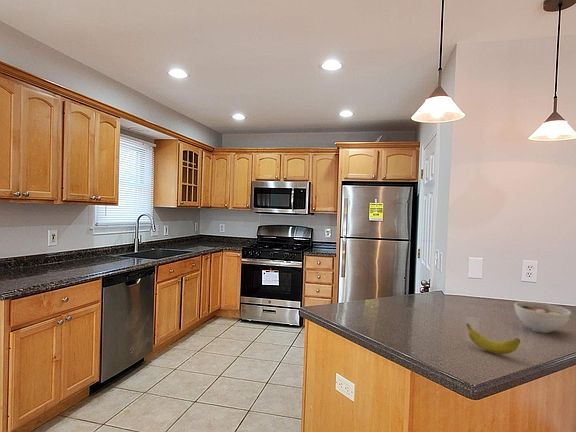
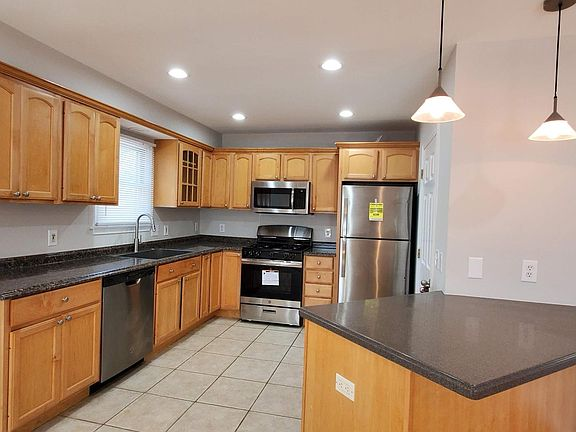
- bowl [514,301,572,334]
- banana [465,322,521,355]
